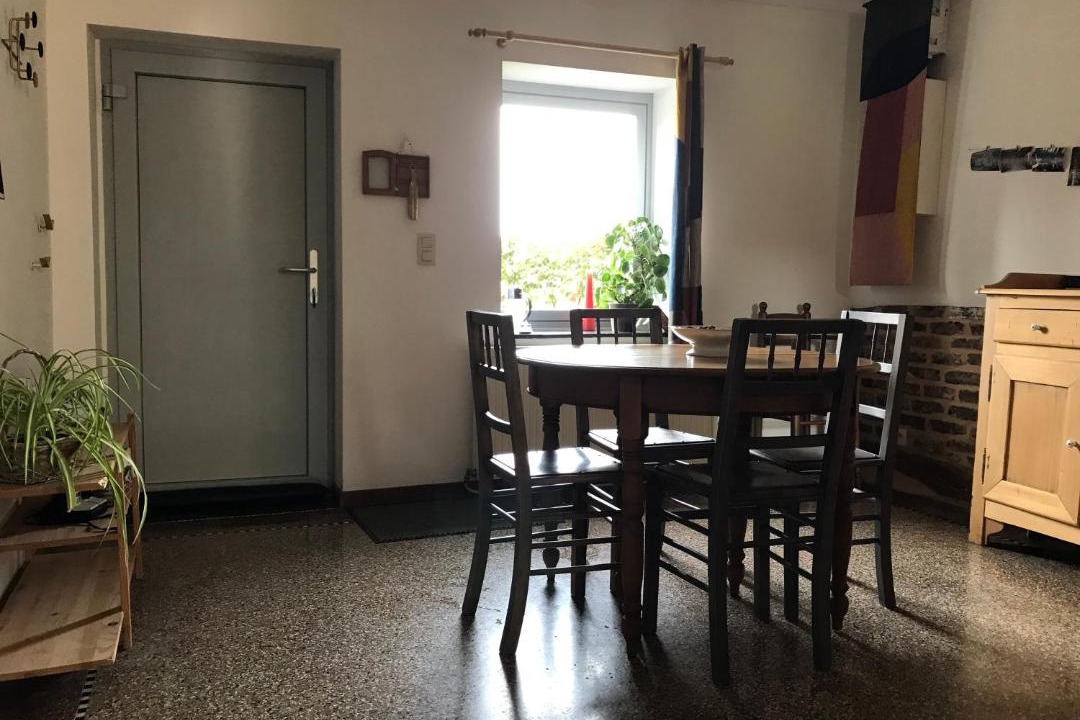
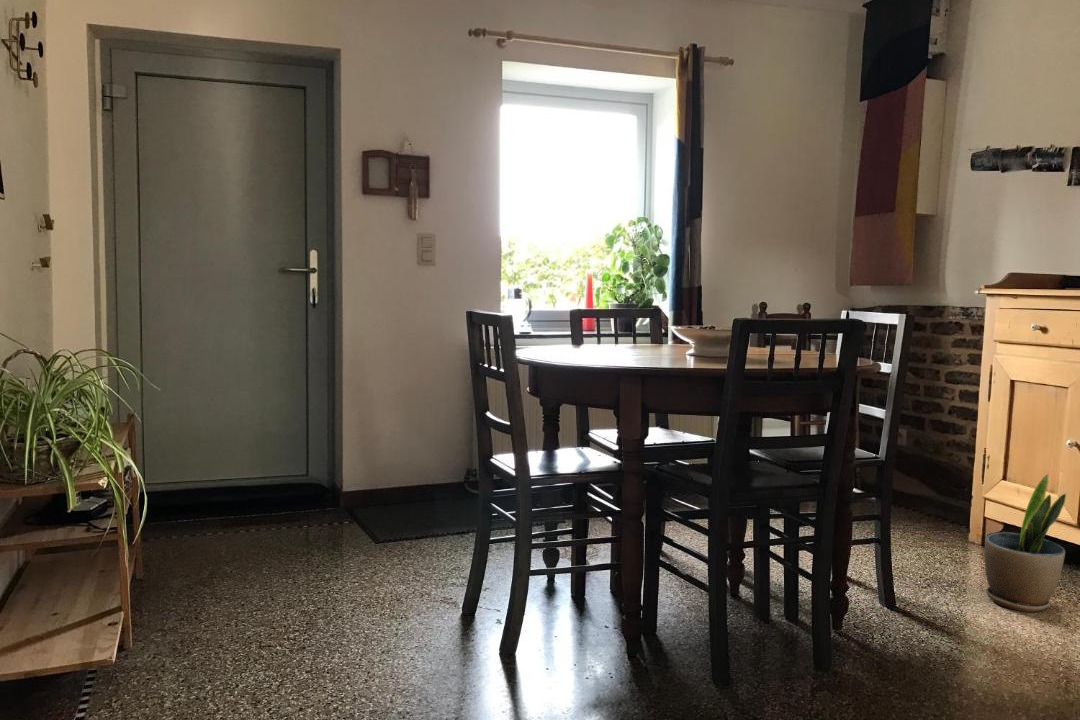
+ potted plant [984,473,1067,613]
